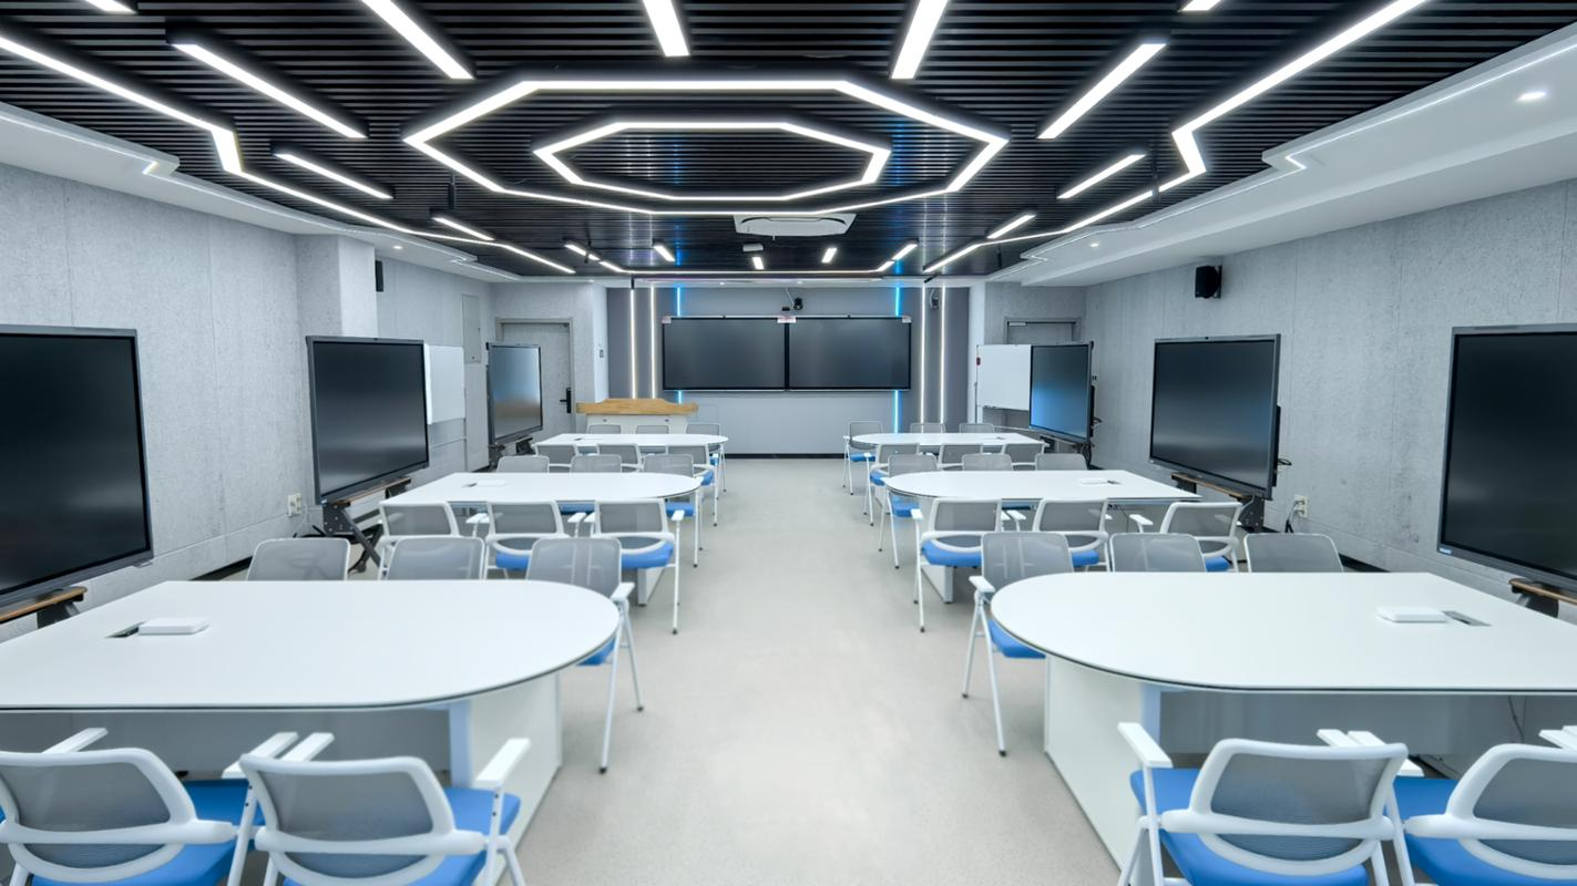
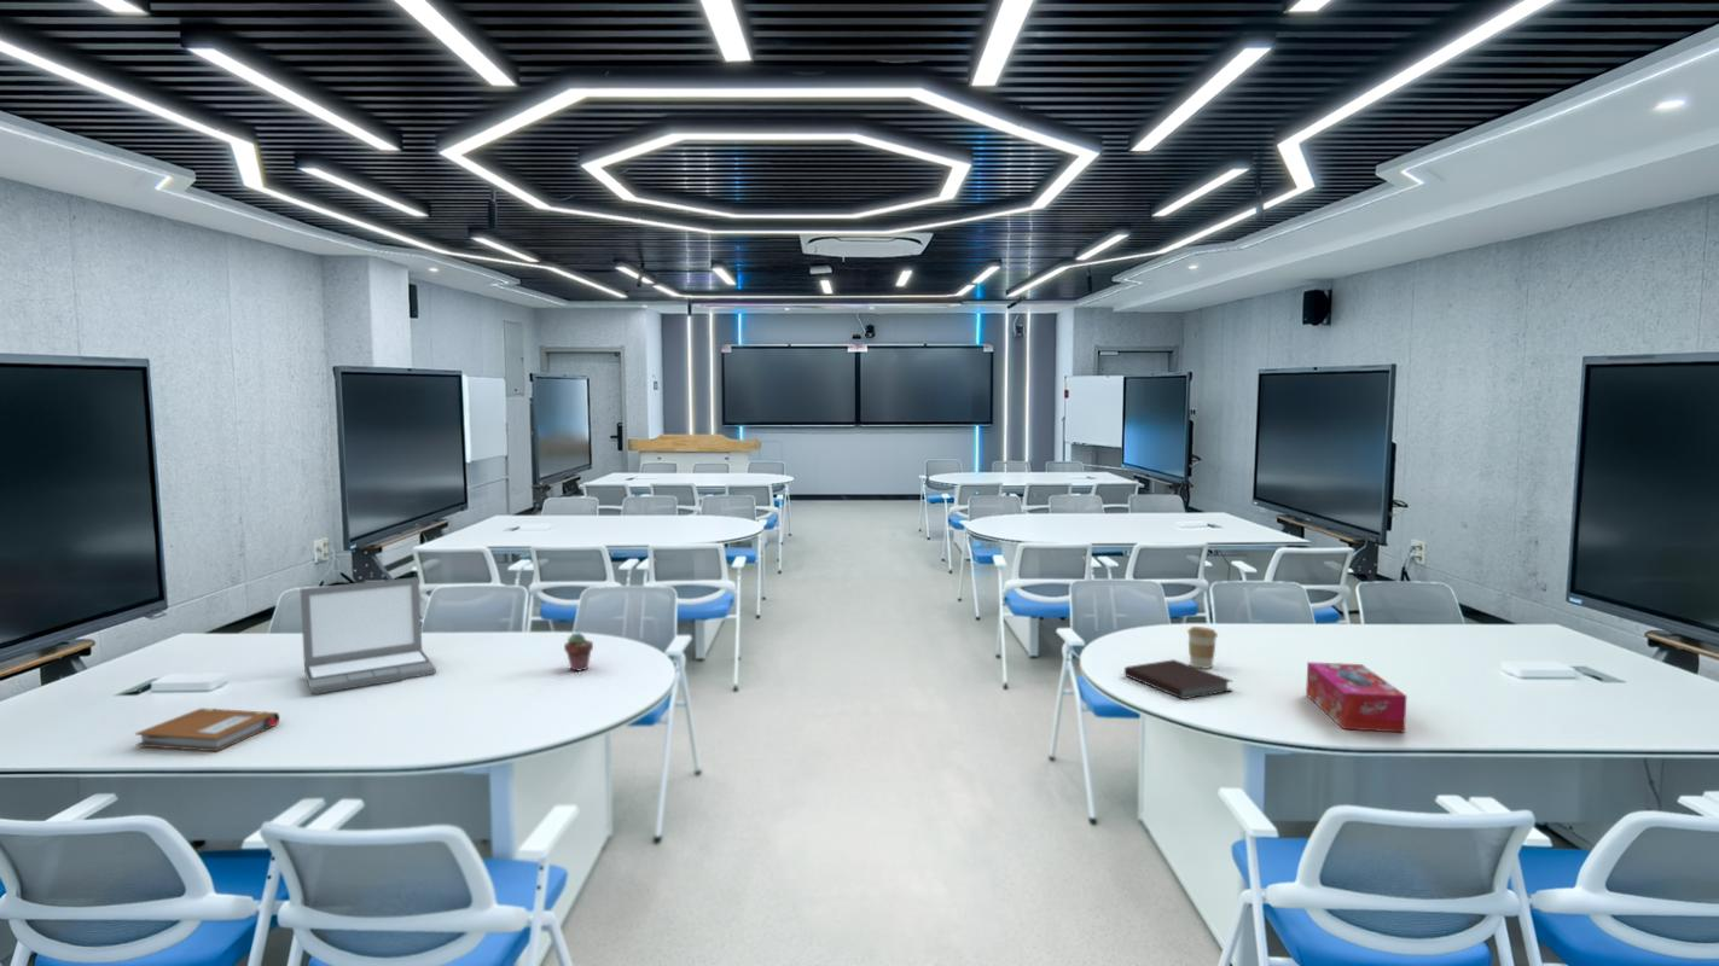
+ coffee cup [1186,625,1219,670]
+ notebook [134,708,280,752]
+ potted succulent [563,632,594,673]
+ notebook [1123,658,1233,700]
+ laptop [298,576,437,696]
+ tissue box [1305,661,1409,734]
